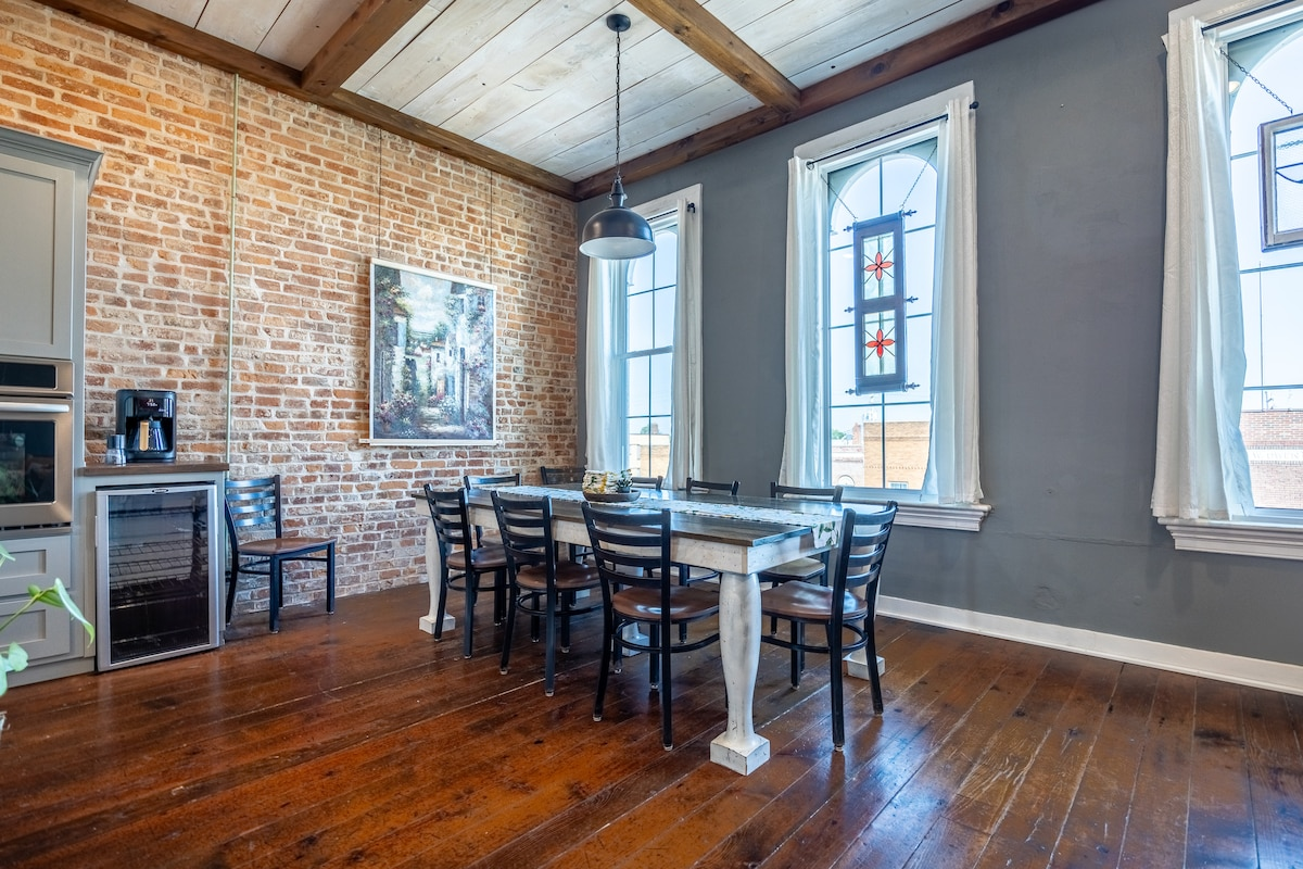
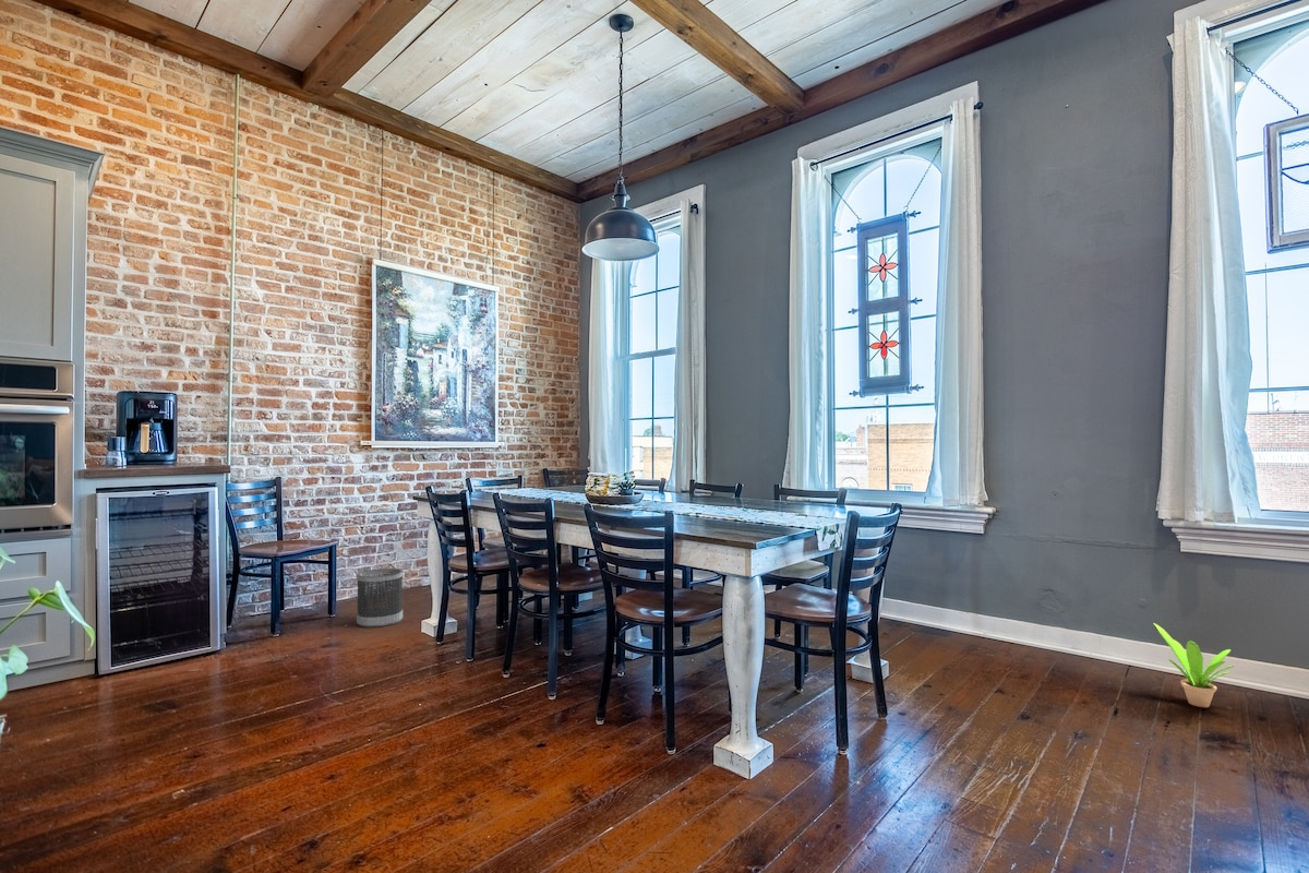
+ wastebasket [356,567,404,629]
+ potted plant [1152,622,1236,708]
